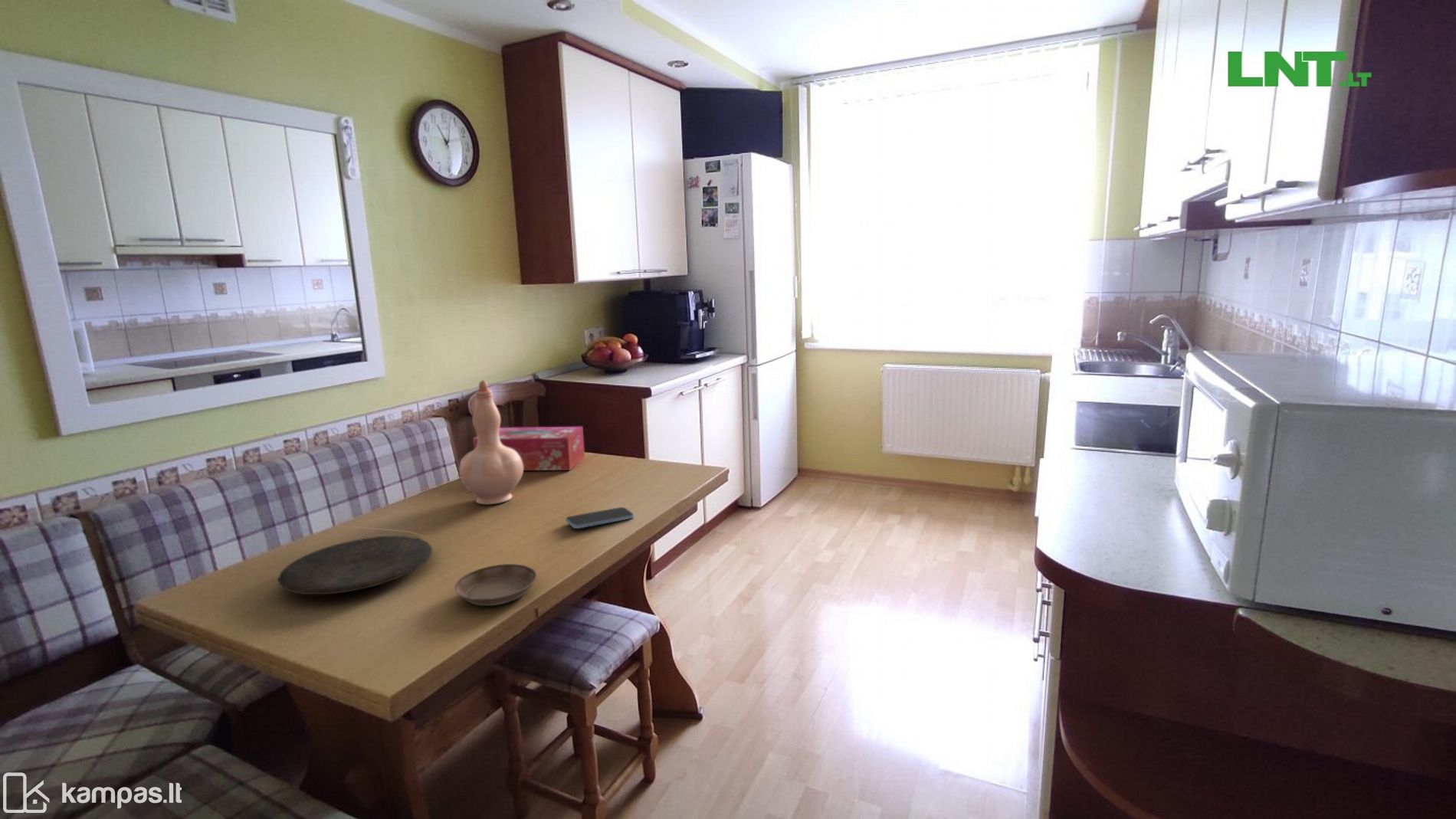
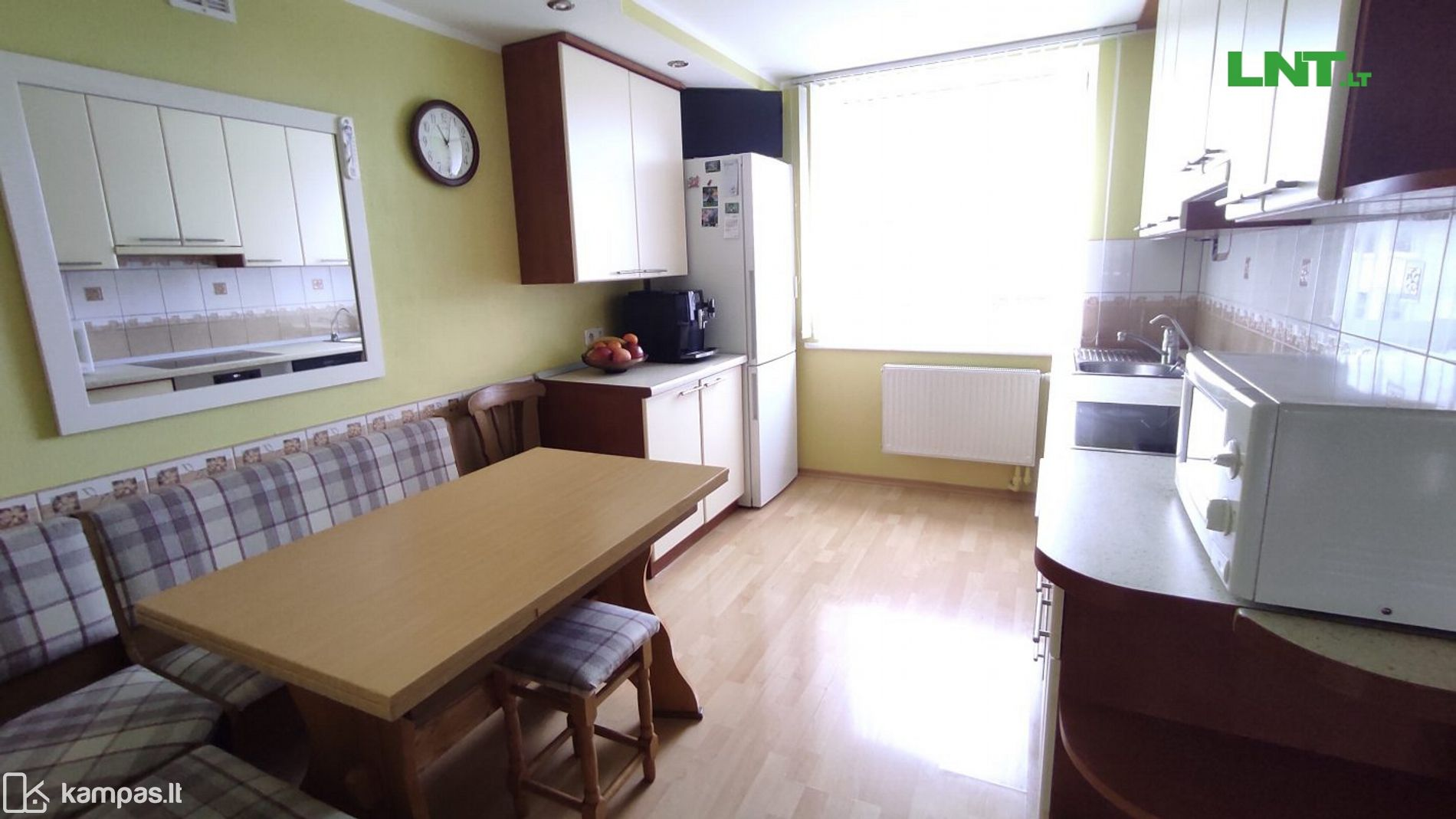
- tissue box [472,426,585,471]
- vase [458,379,524,505]
- smartphone [565,506,635,529]
- saucer [454,563,538,607]
- plate [277,535,433,595]
